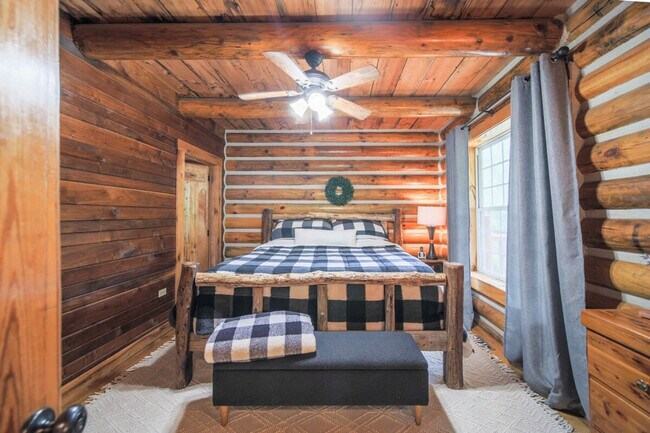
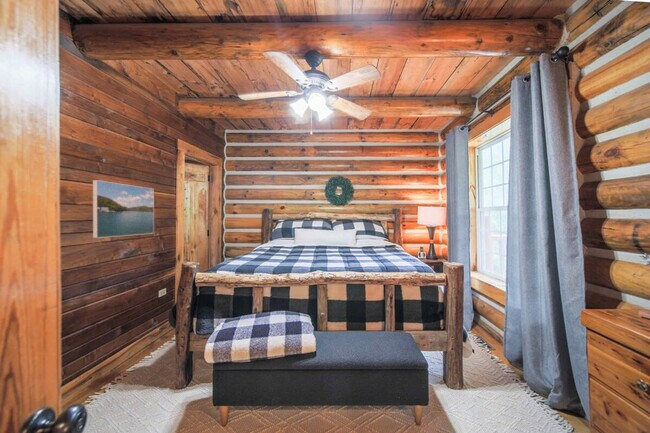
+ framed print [92,179,155,239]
